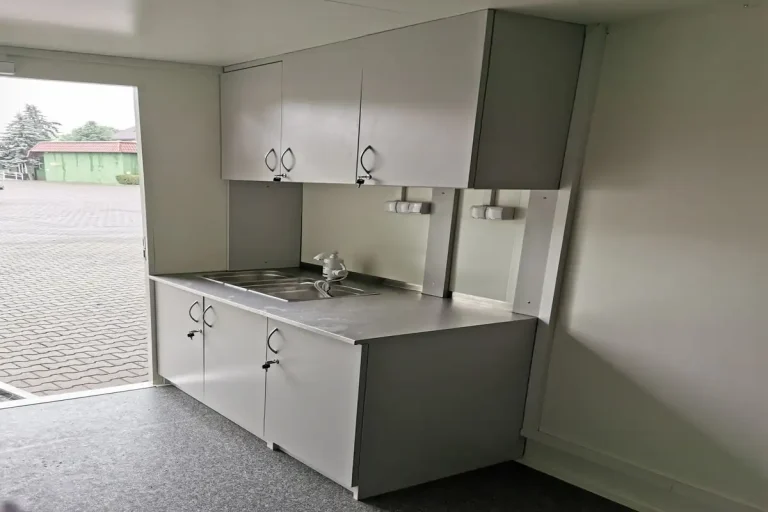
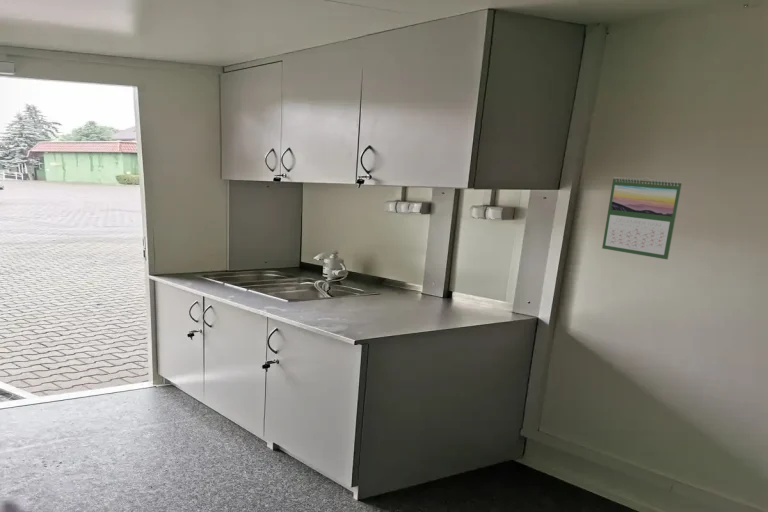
+ calendar [601,176,683,260]
